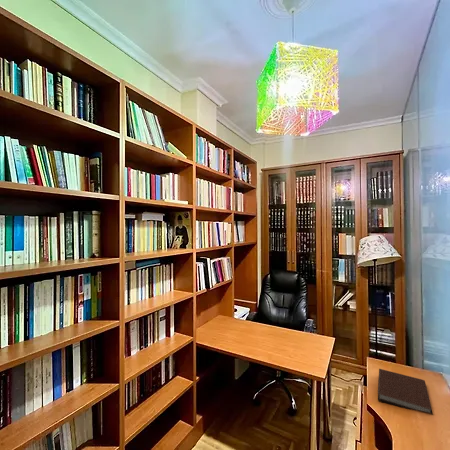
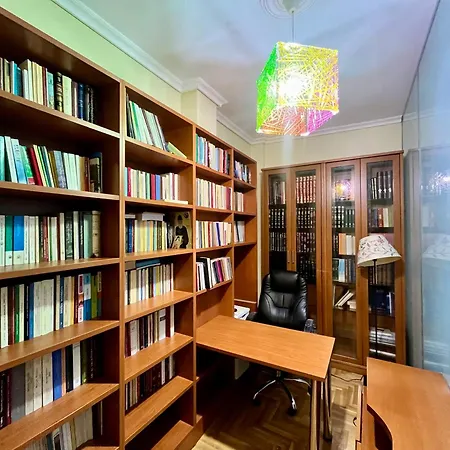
- notebook [377,368,433,415]
